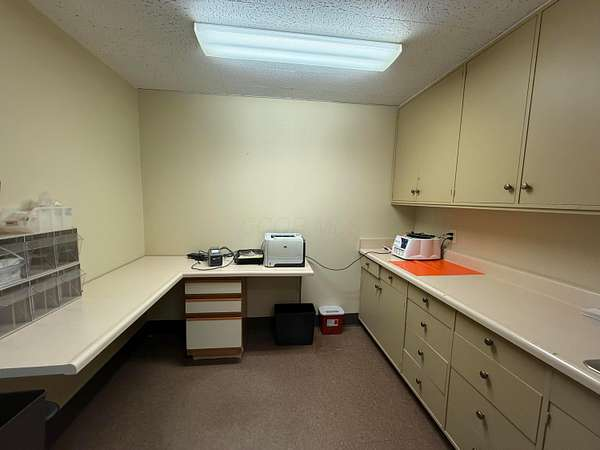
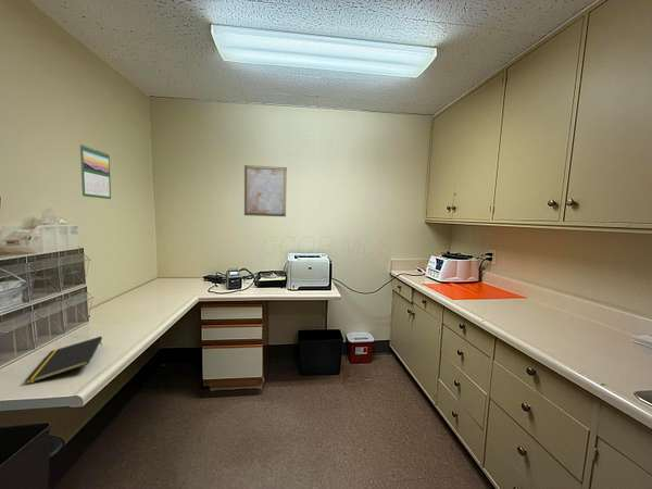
+ notepad [24,336,103,386]
+ calendar [79,143,112,200]
+ wall art [243,164,288,217]
